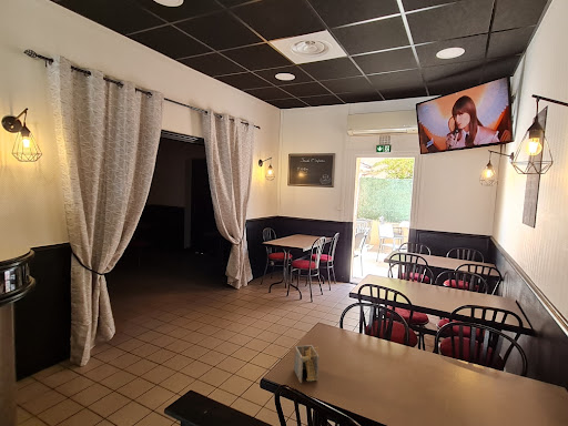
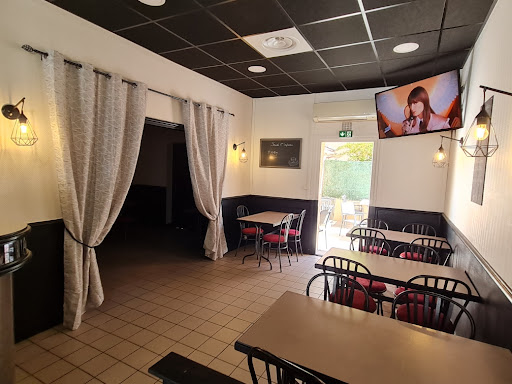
- napkin holder [293,344,321,384]
